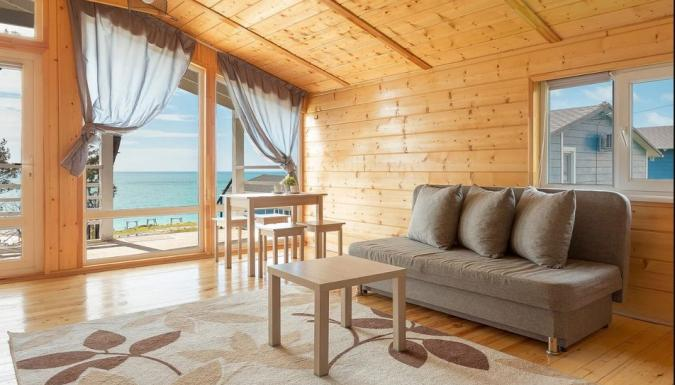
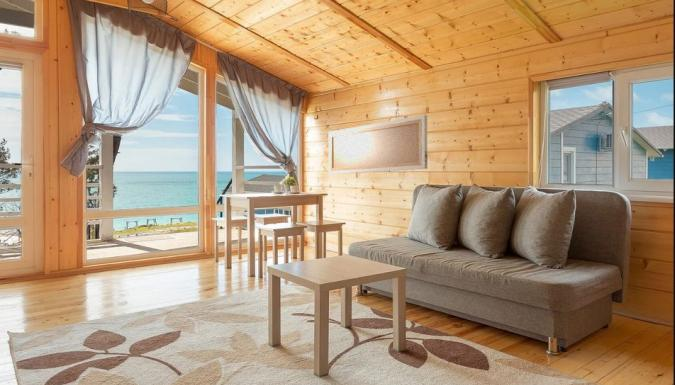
+ wall art [327,114,428,175]
